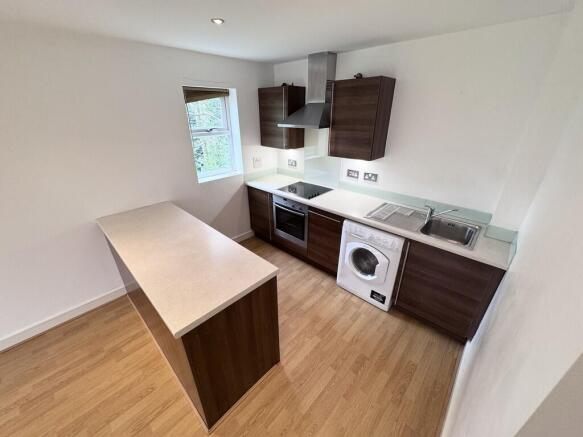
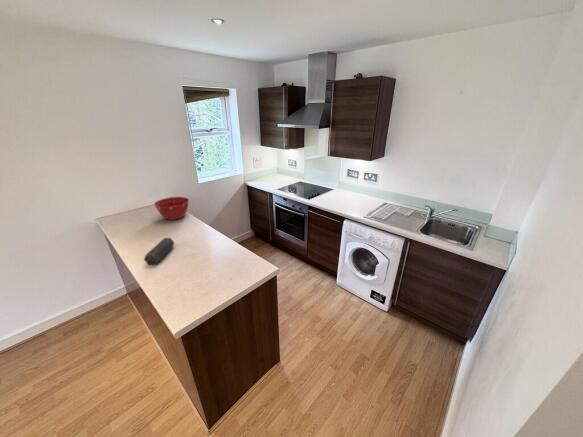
+ speaker [143,237,175,266]
+ mixing bowl [153,196,190,221]
